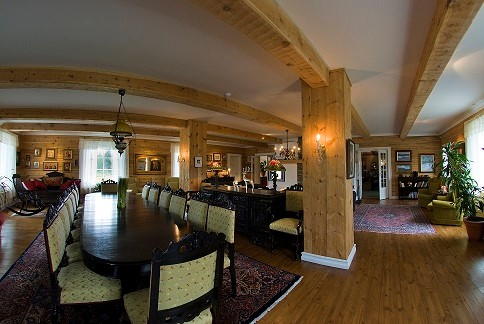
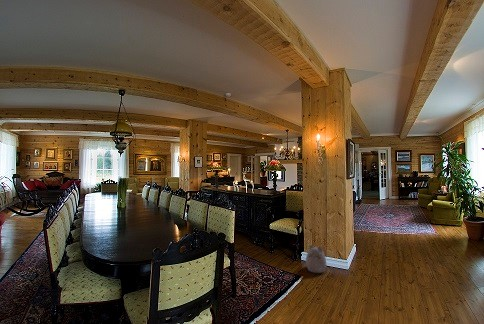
+ plush toy [305,244,327,274]
